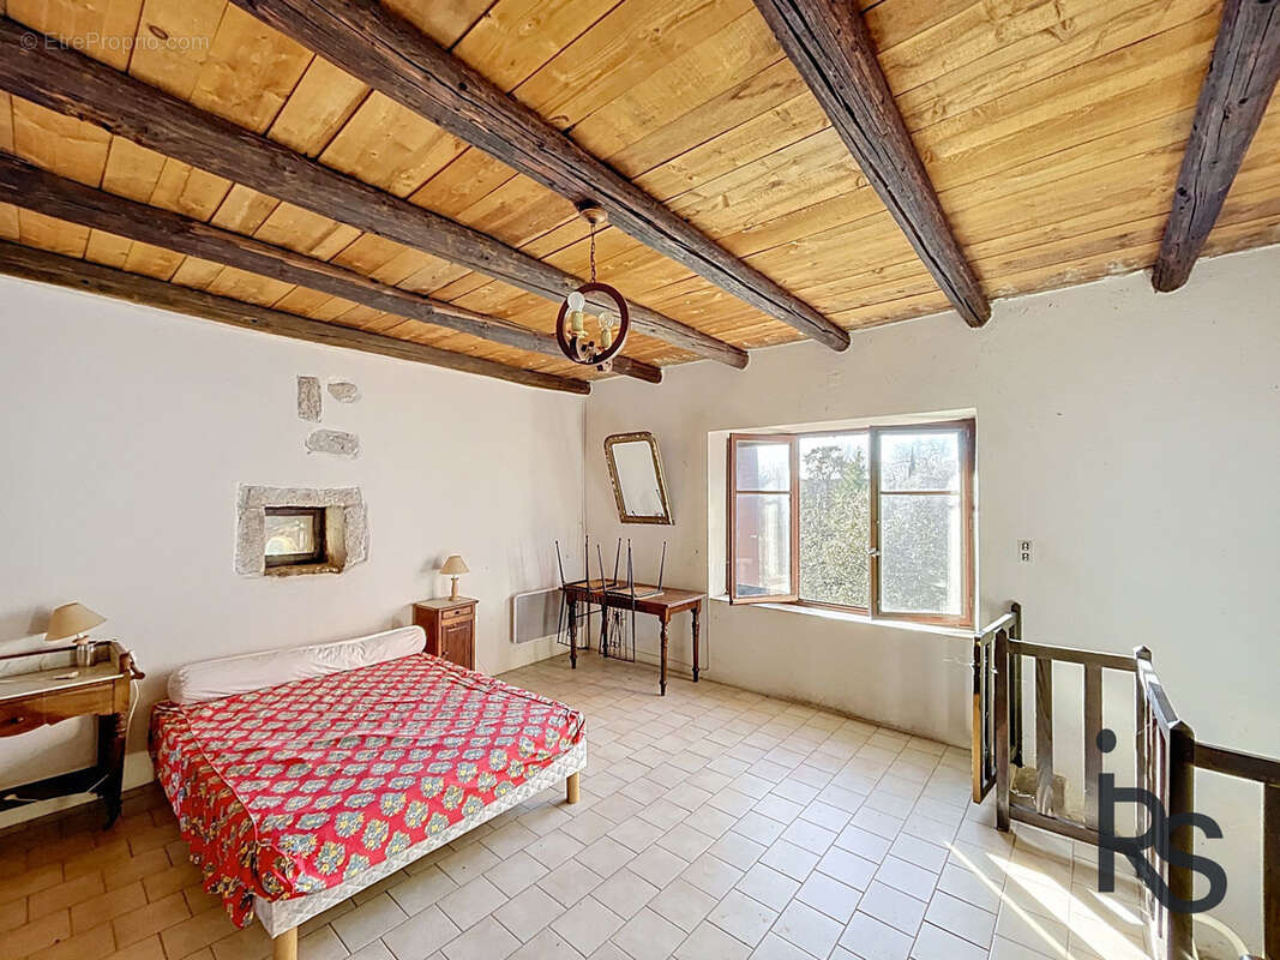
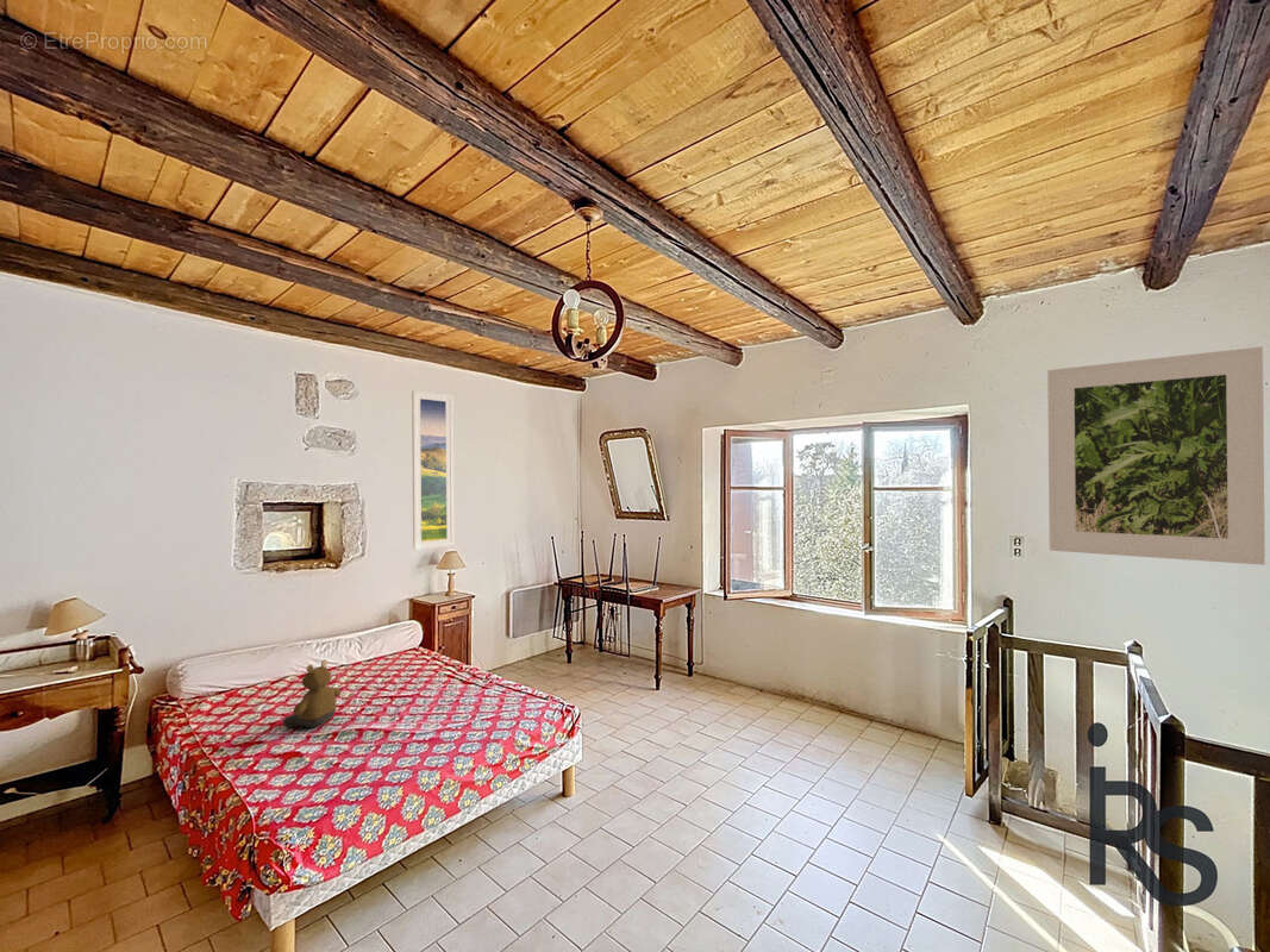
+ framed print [1046,346,1266,566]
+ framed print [411,389,455,551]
+ bear [282,658,342,728]
